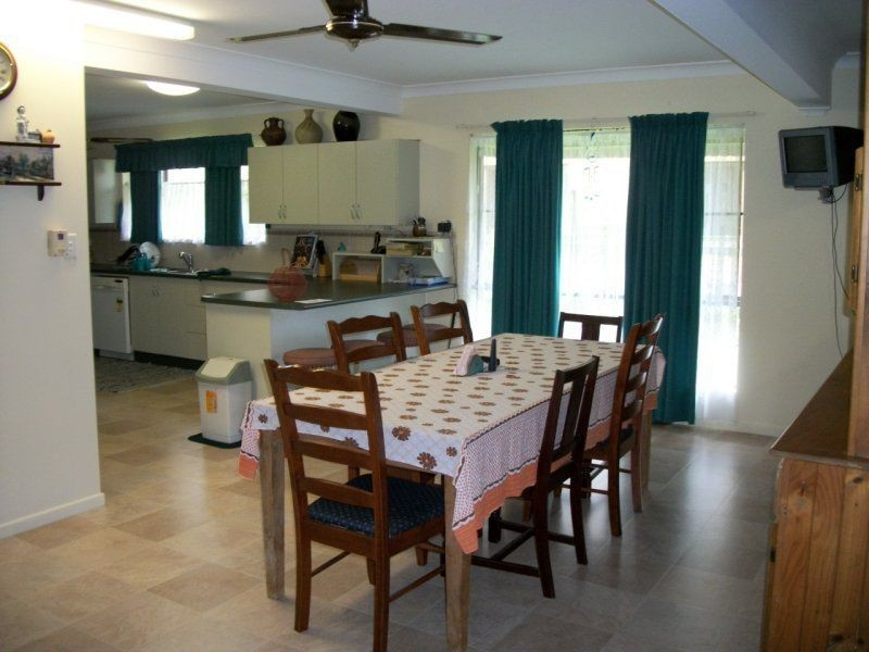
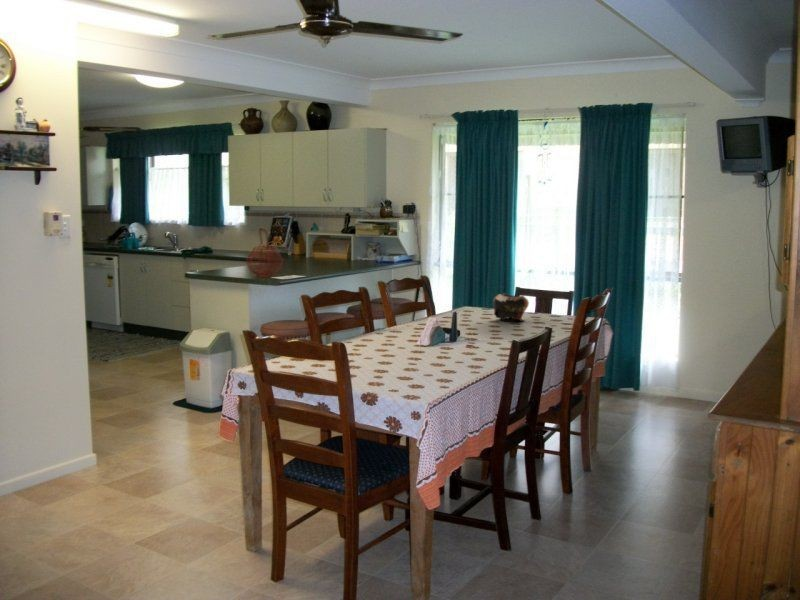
+ decorative bowl [492,292,530,322]
